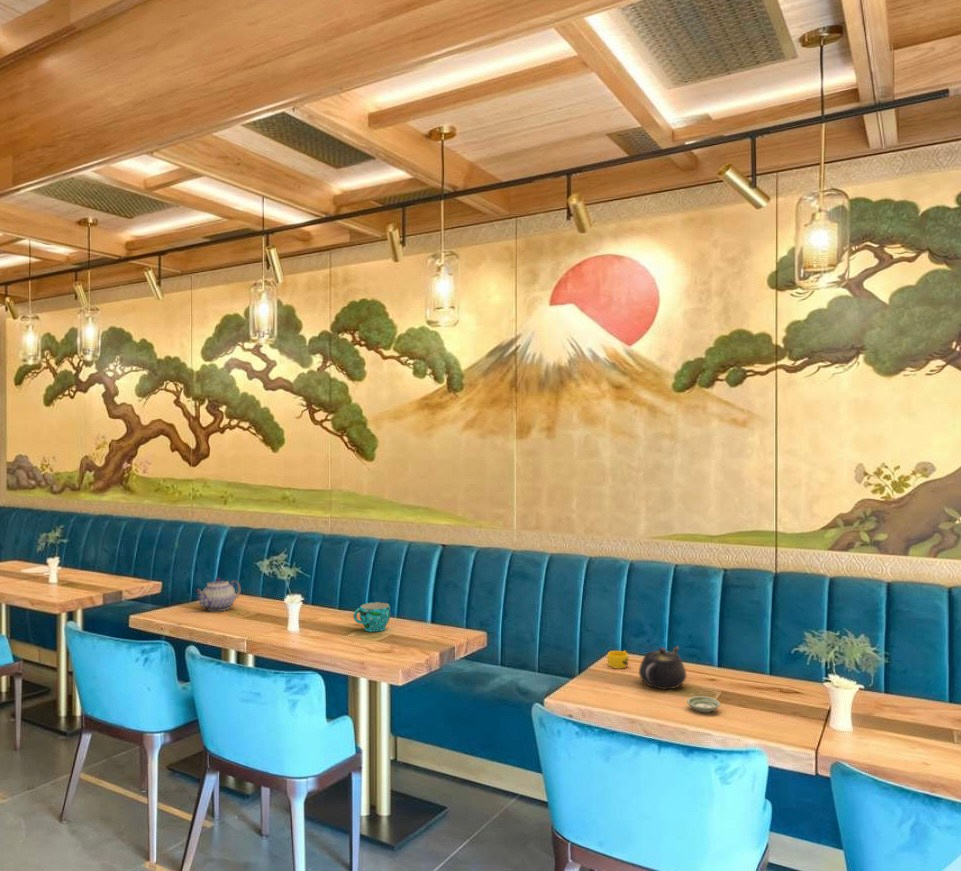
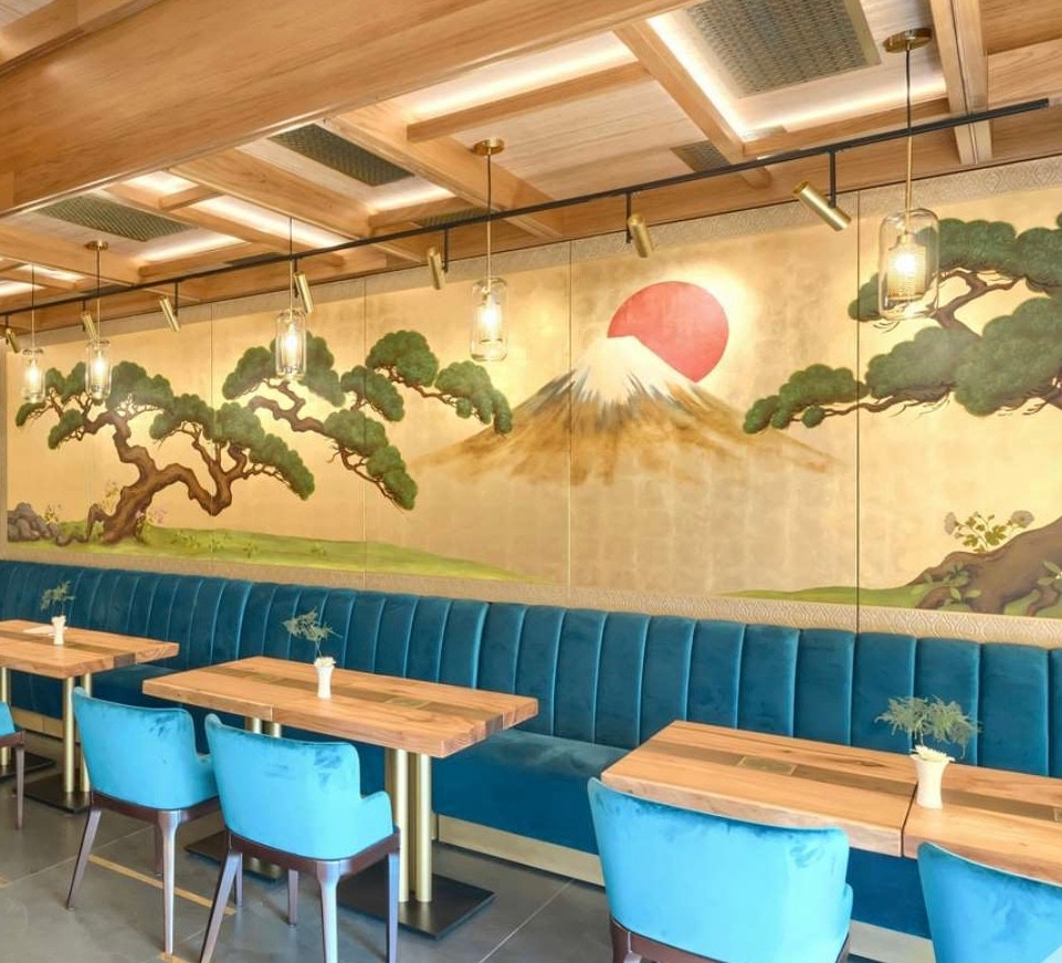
- saucer [686,695,721,714]
- cup [606,650,630,670]
- teapot [638,646,687,690]
- teapot [194,576,242,612]
- cup [352,601,391,633]
